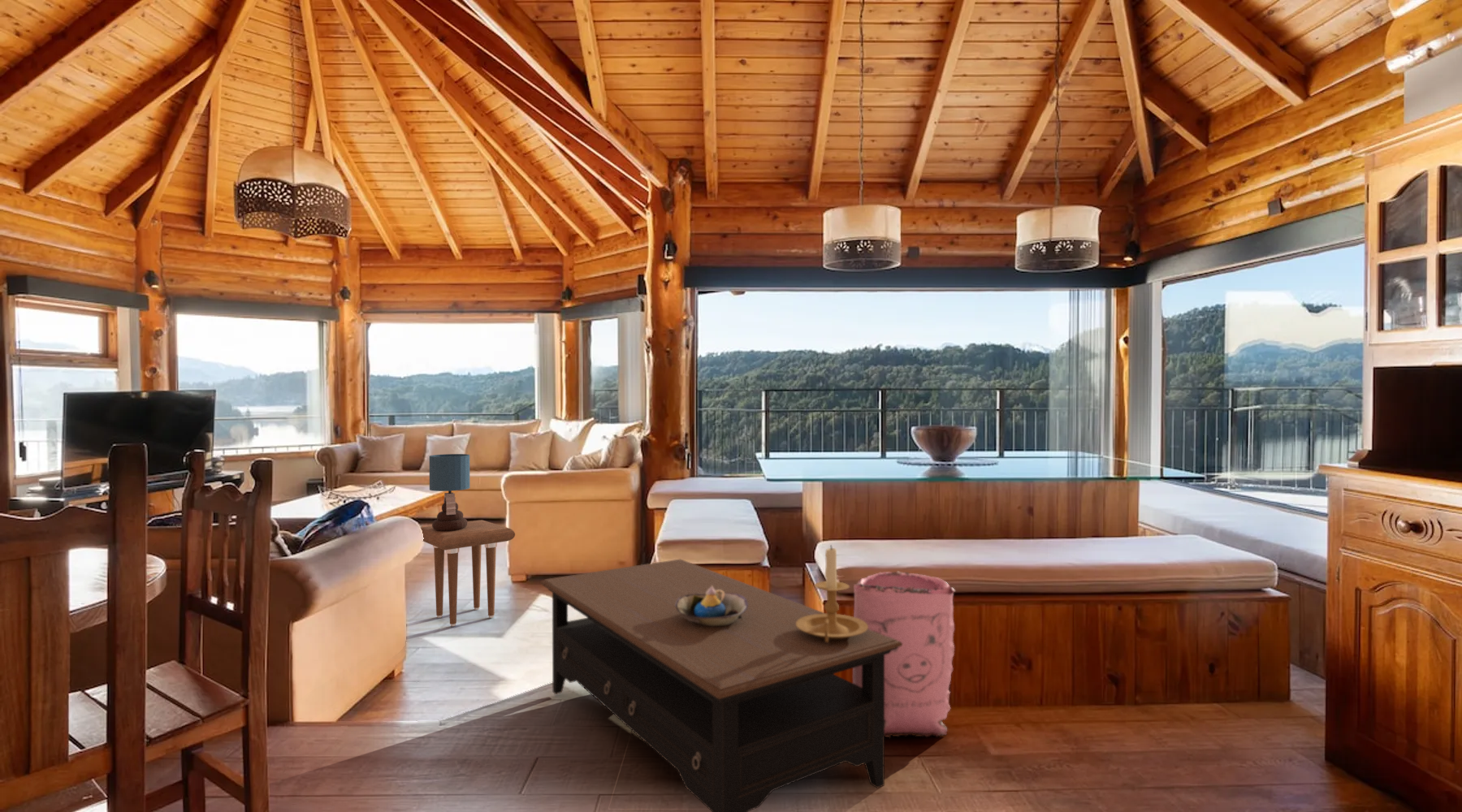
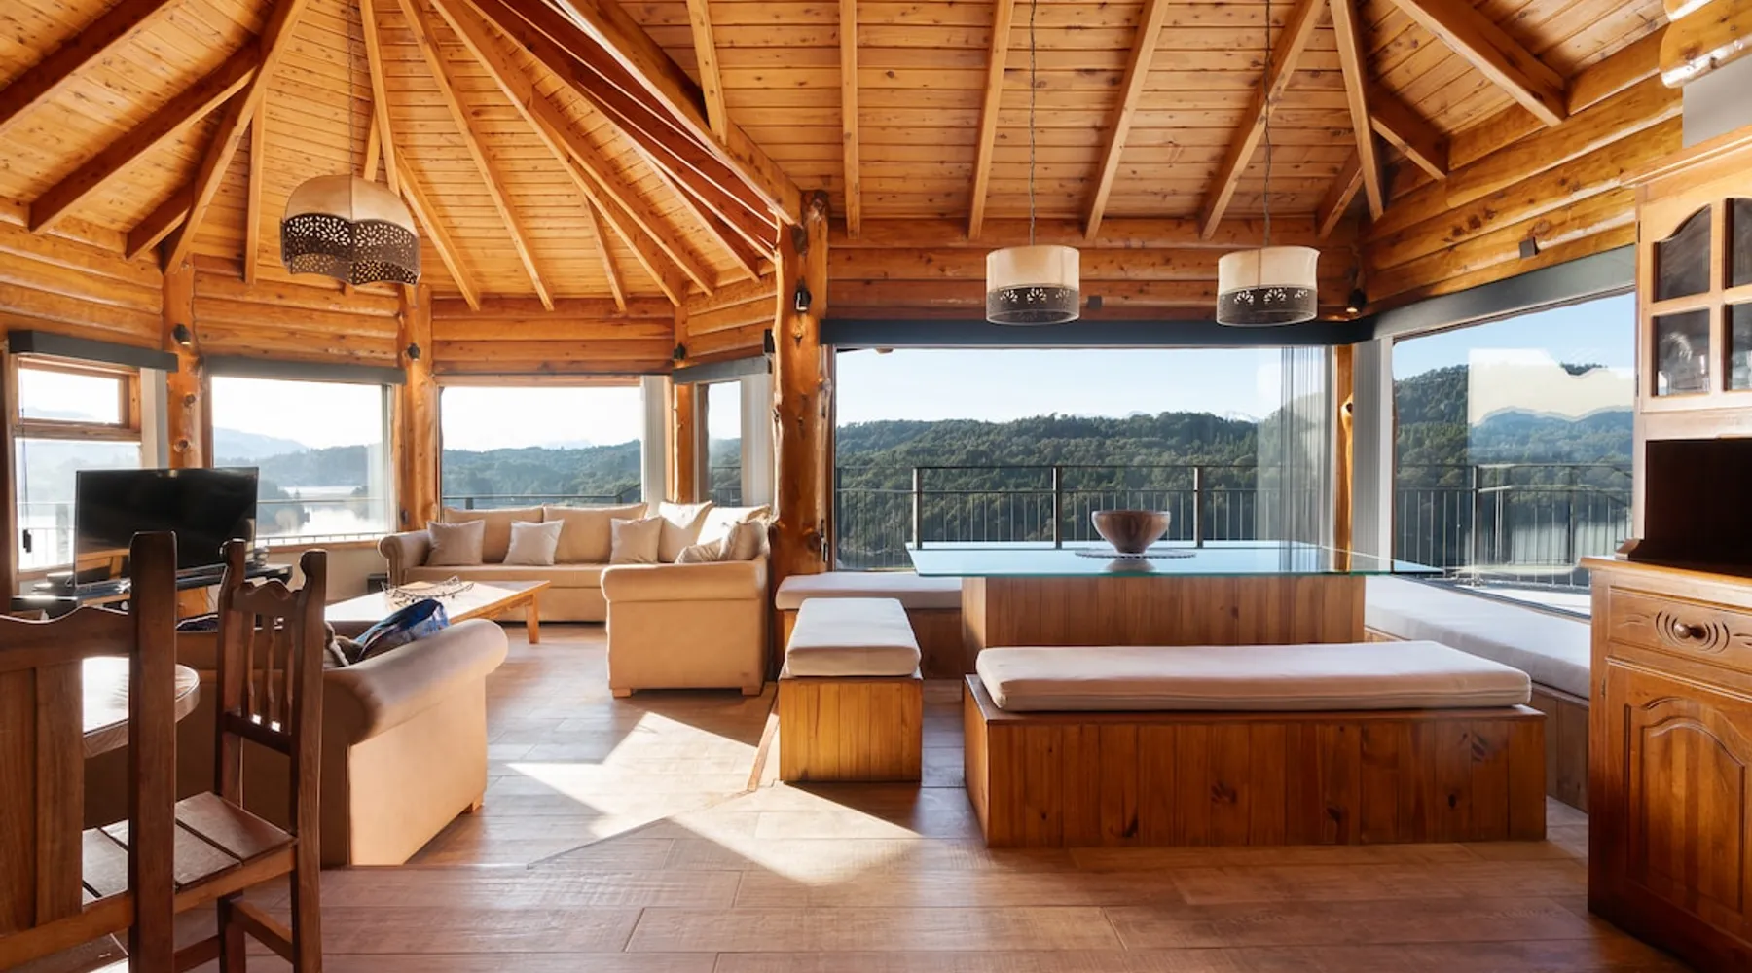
- coffee table [539,559,902,812]
- table lamp [429,453,470,531]
- side table [420,520,516,627]
- decorative bowl [676,586,748,626]
- bag [852,571,956,739]
- candle holder [796,544,868,642]
